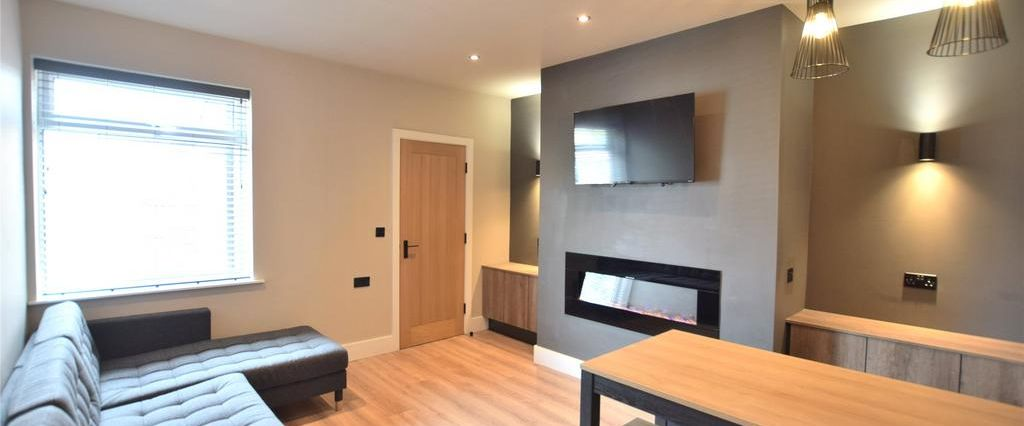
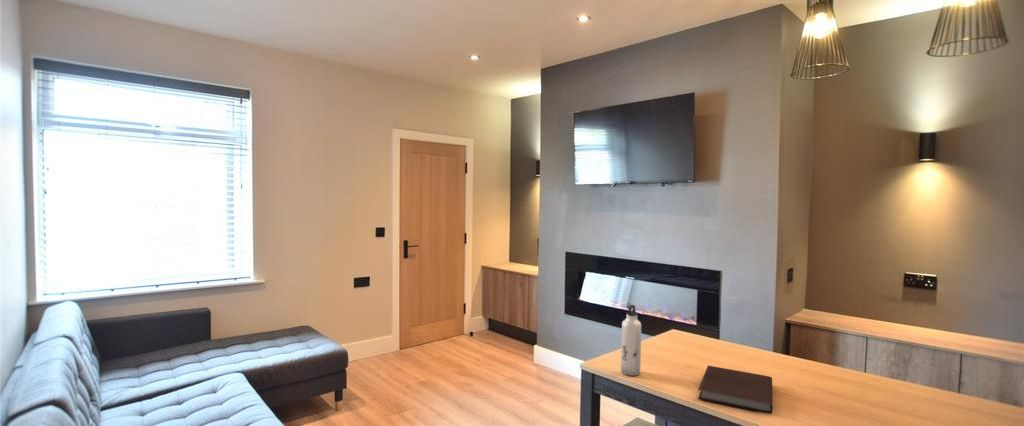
+ notebook [697,364,773,415]
+ water bottle [620,304,642,377]
